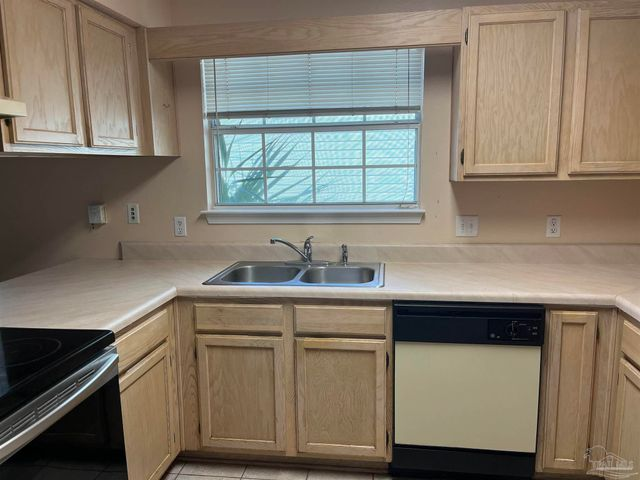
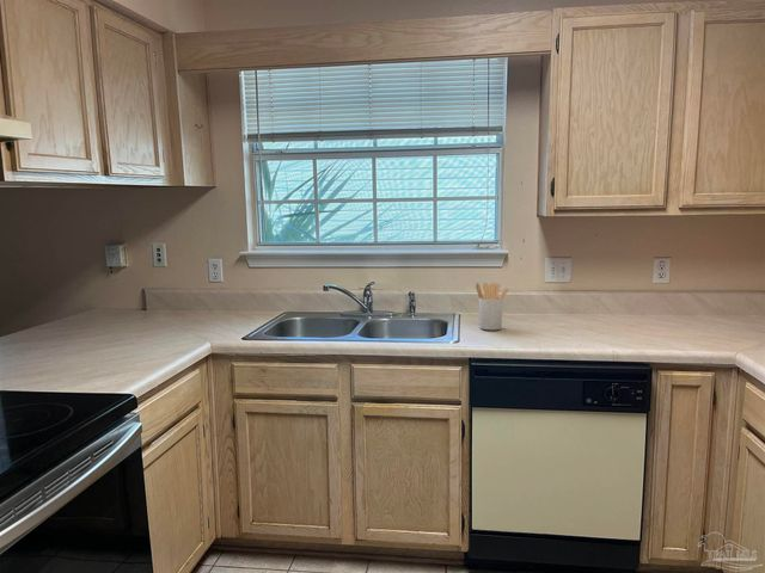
+ utensil holder [475,282,509,331]
